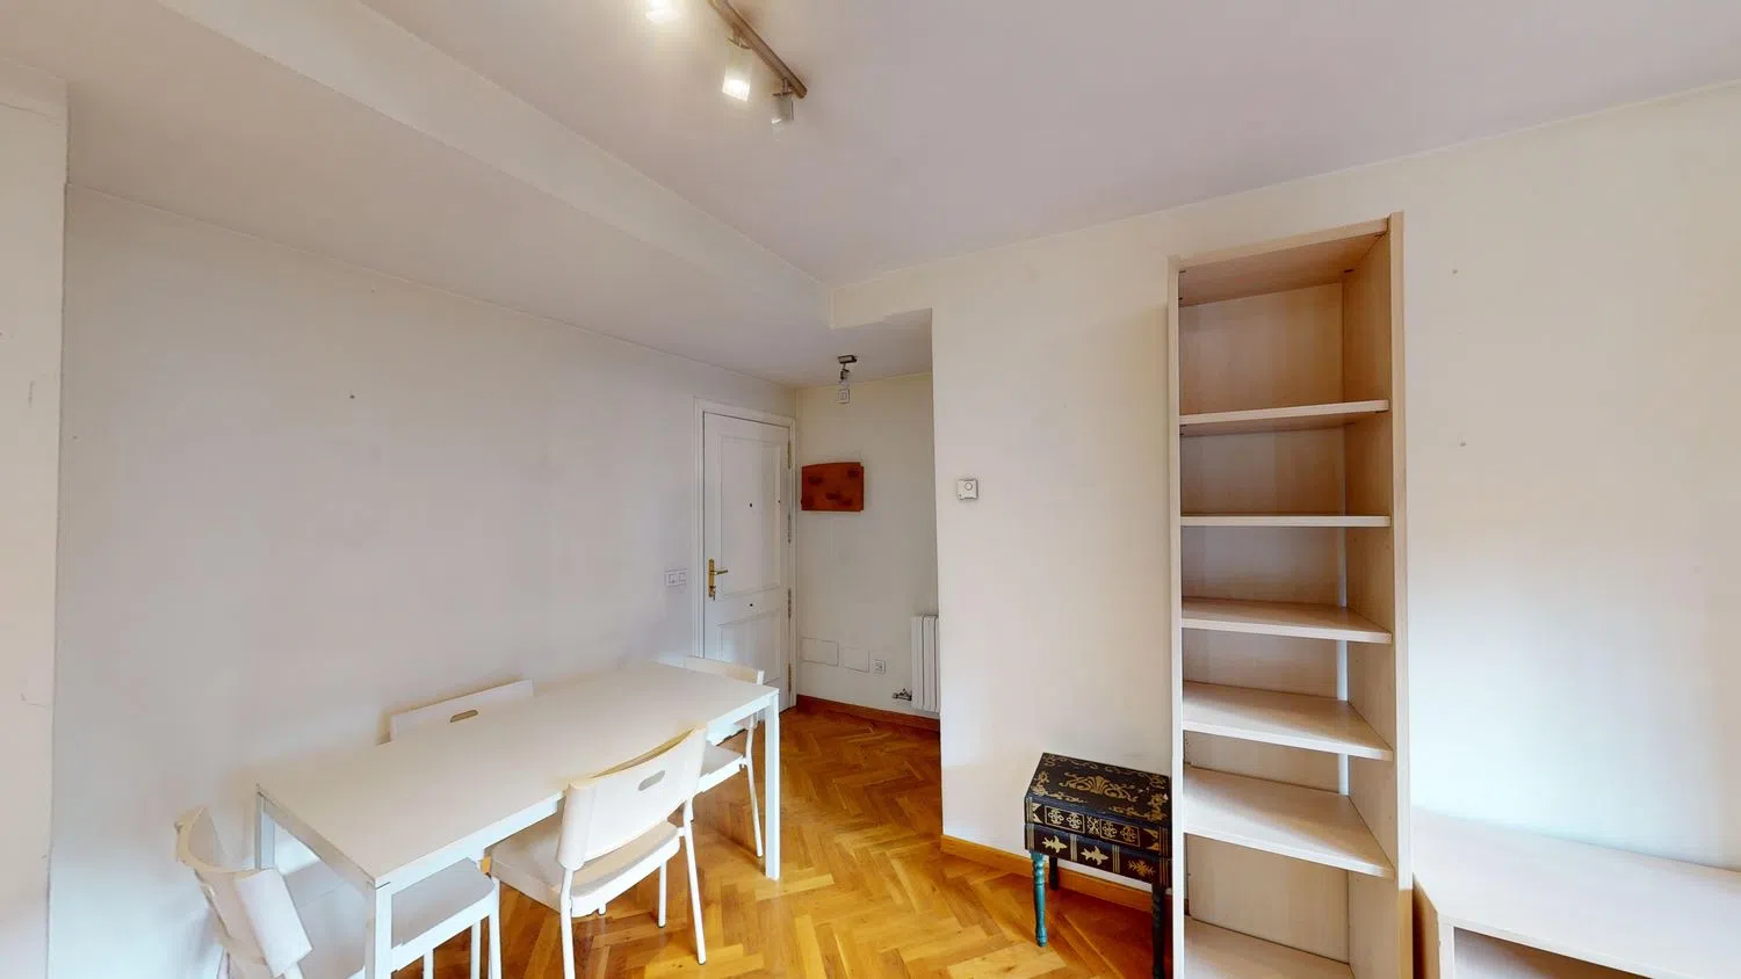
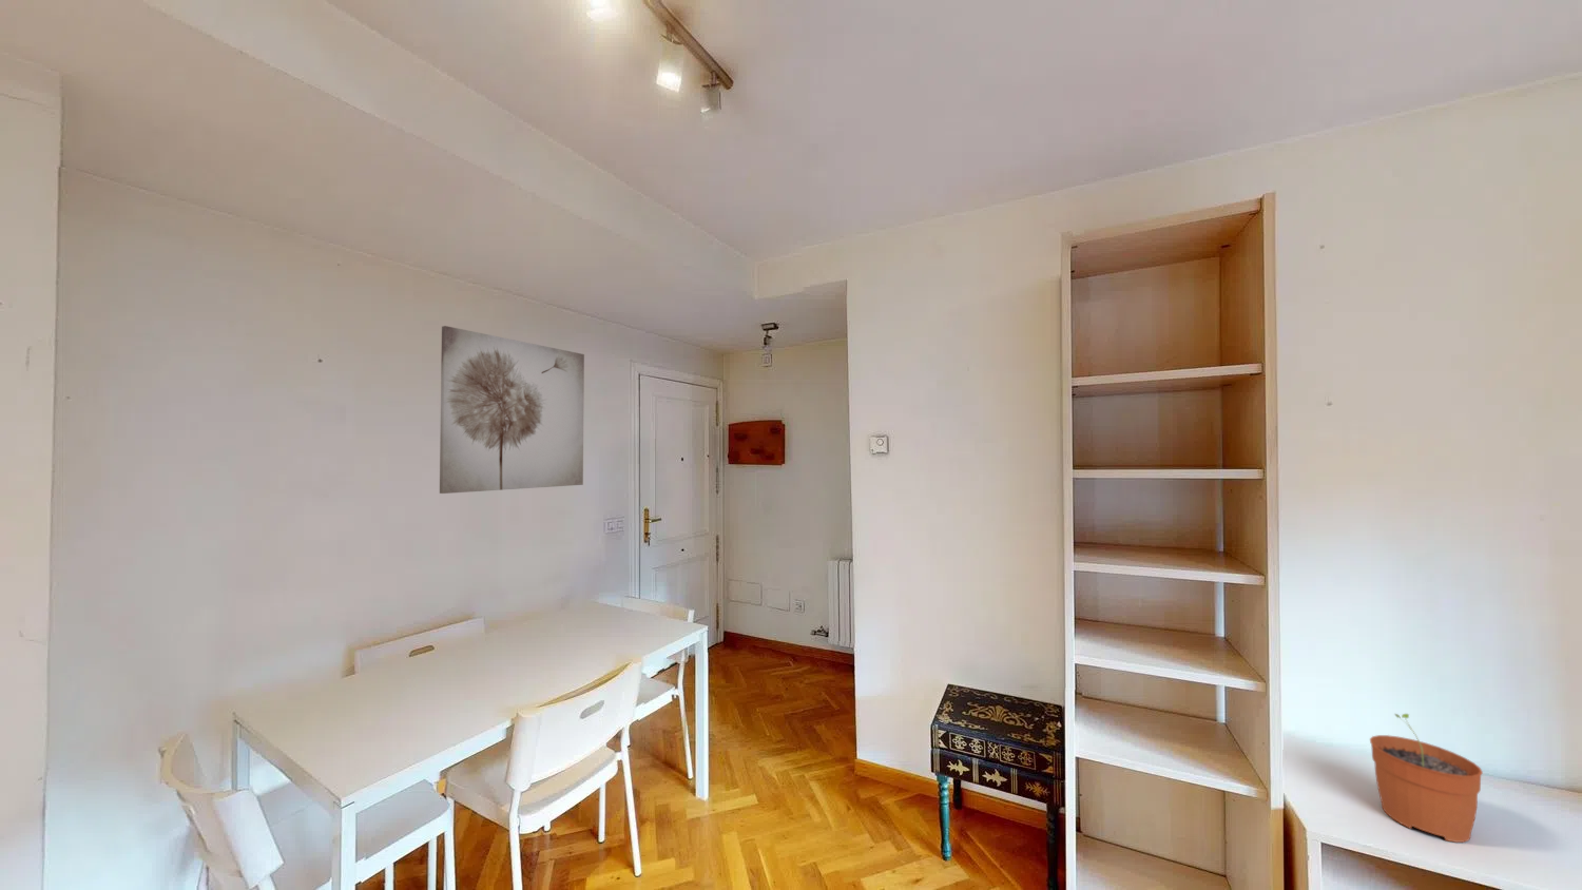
+ wall art [439,325,586,494]
+ plant pot [1369,713,1484,843]
